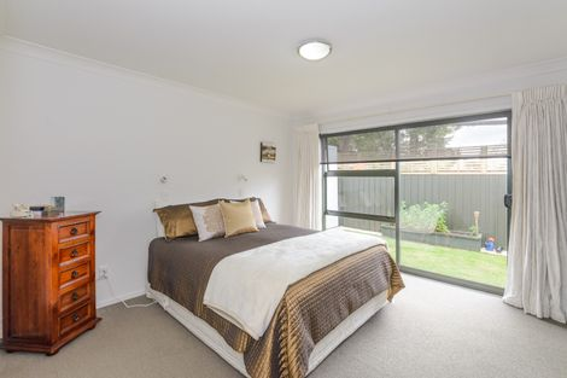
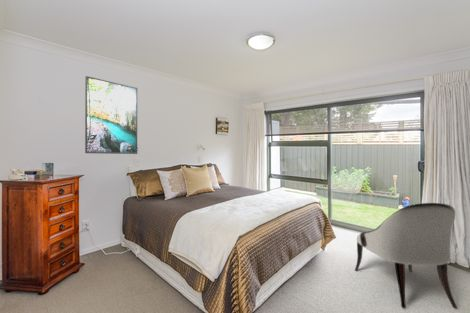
+ armchair [354,202,459,310]
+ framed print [84,75,138,155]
